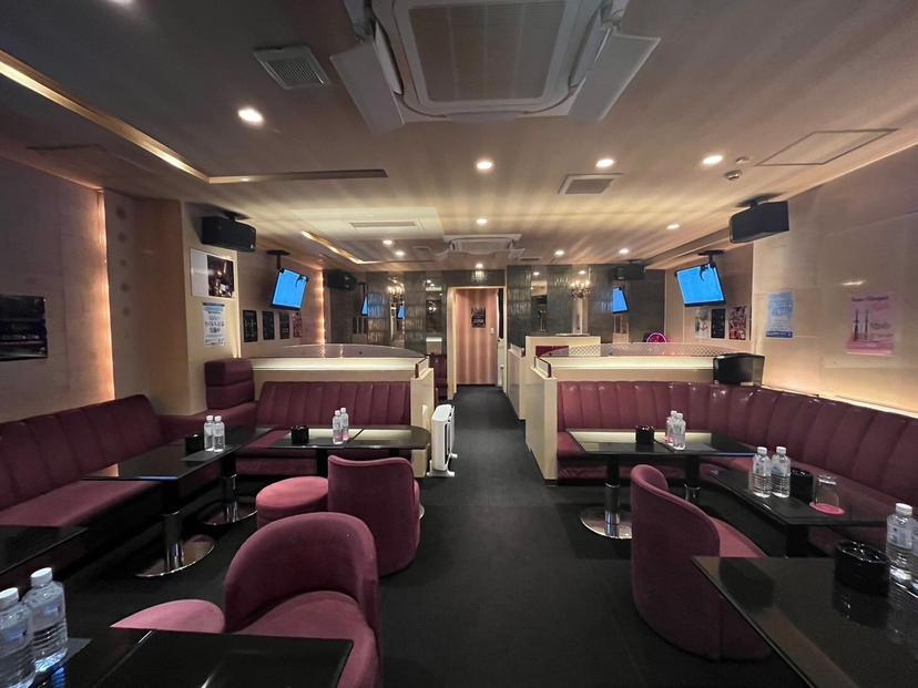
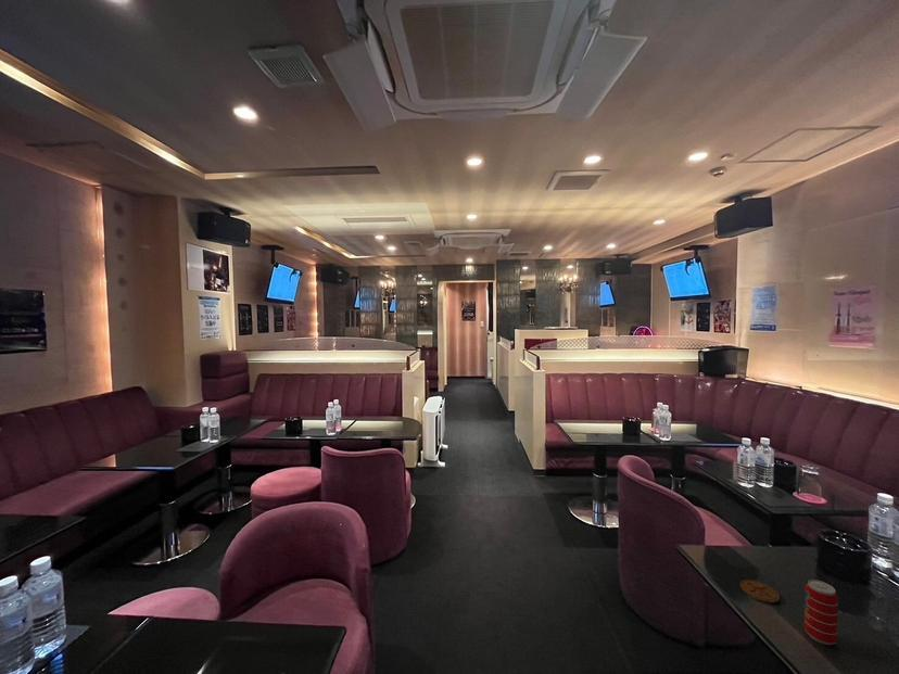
+ coaster [739,578,781,605]
+ beverage can [803,578,839,646]
